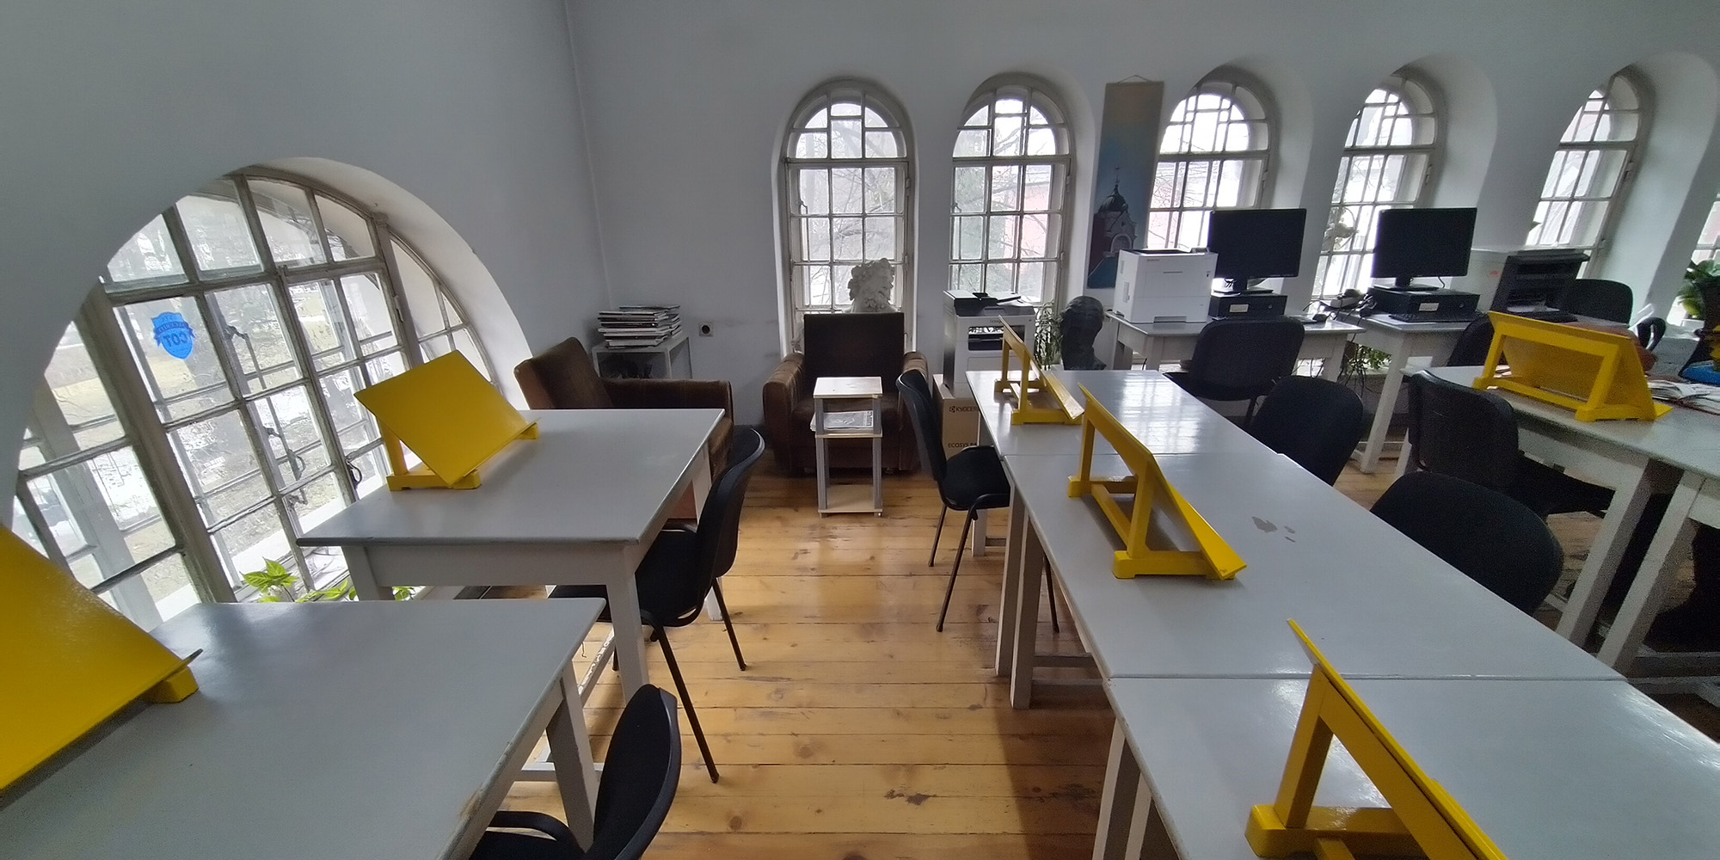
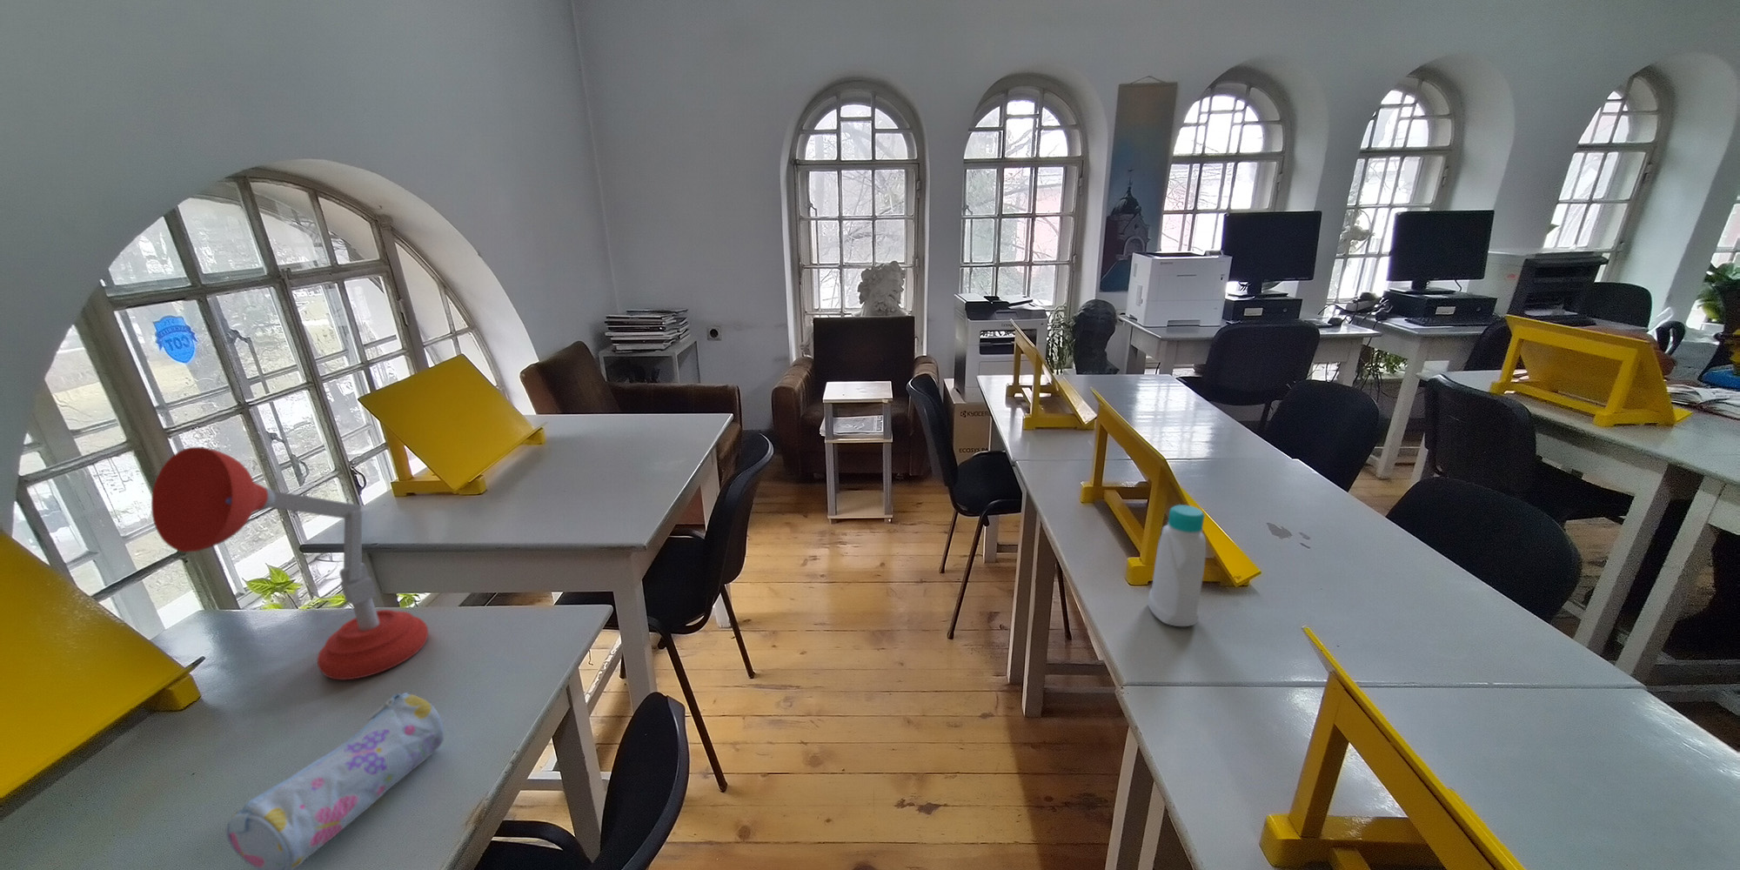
+ bottle [1147,504,1206,627]
+ desk lamp [151,446,429,680]
+ pencil case [225,691,445,870]
